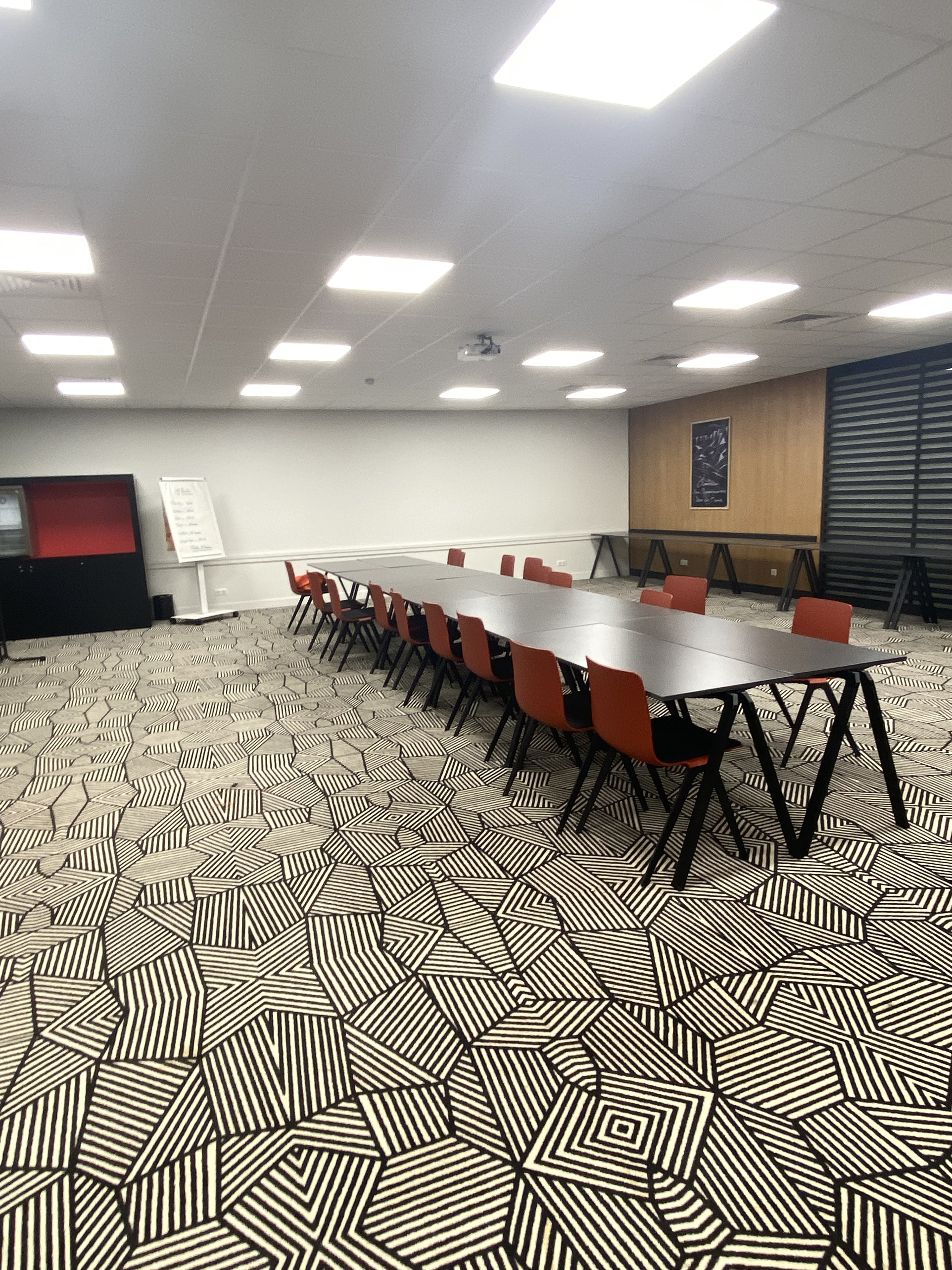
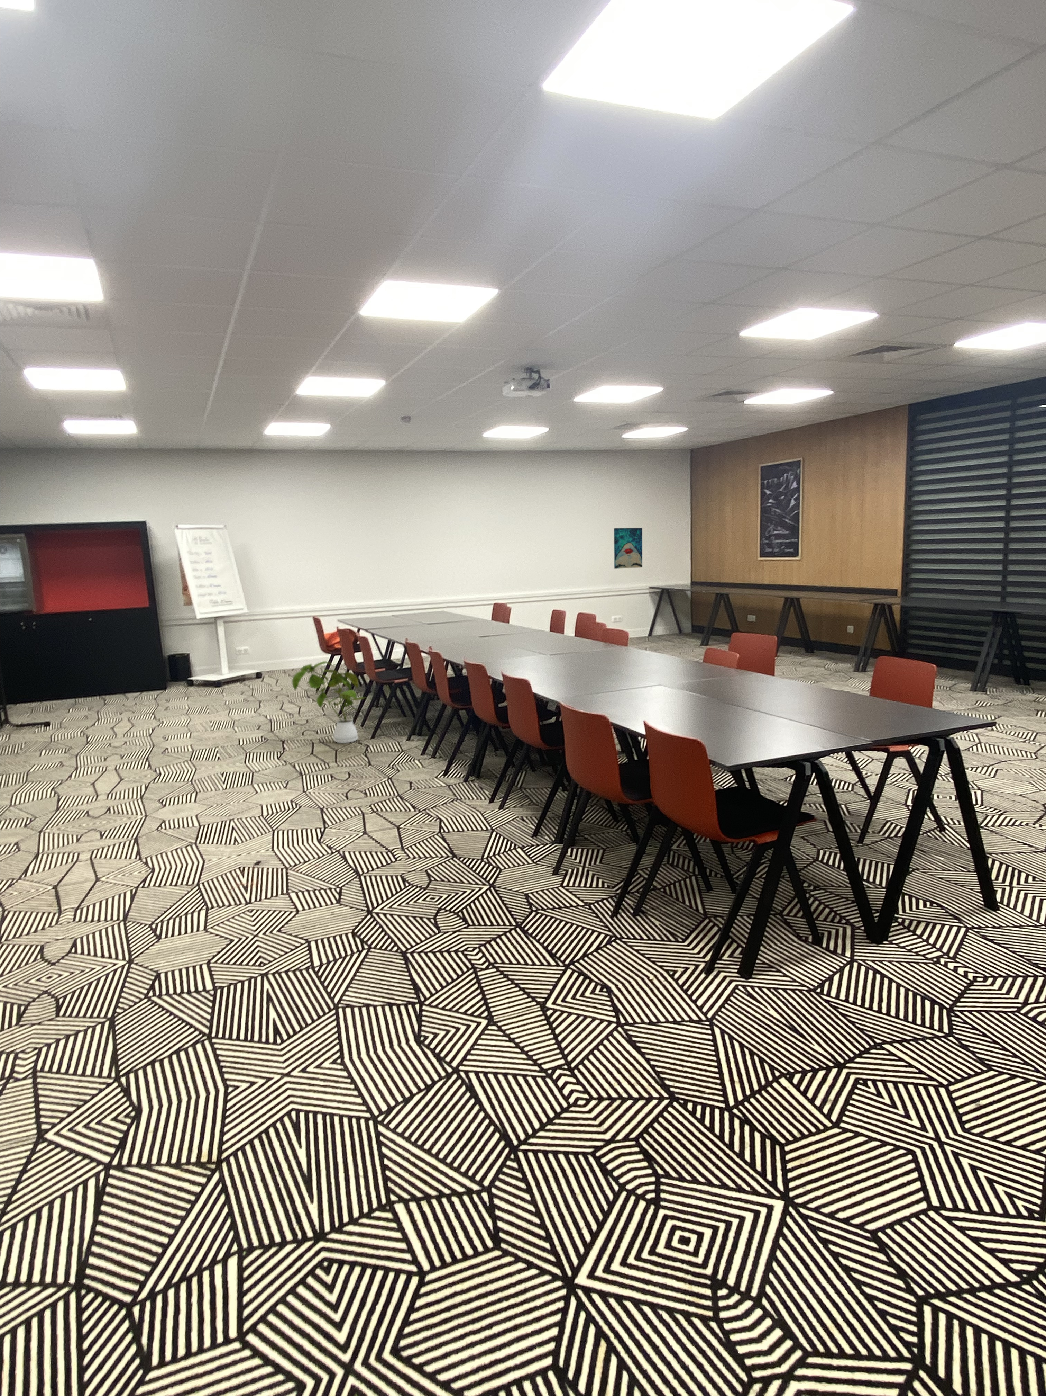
+ wall art [613,528,643,569]
+ house plant [291,661,367,743]
